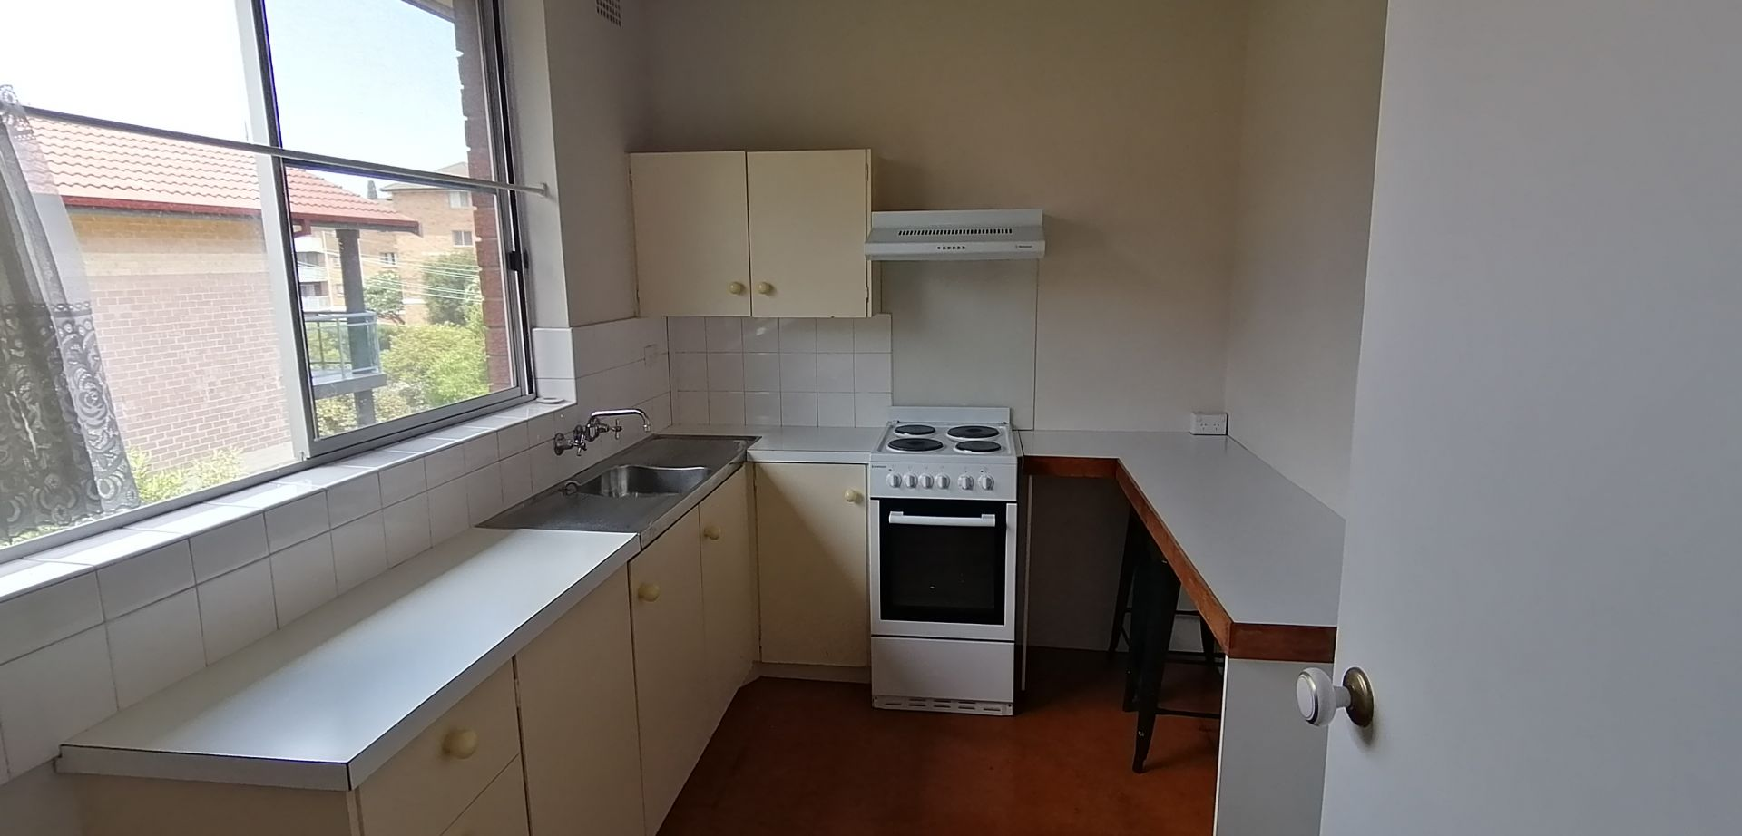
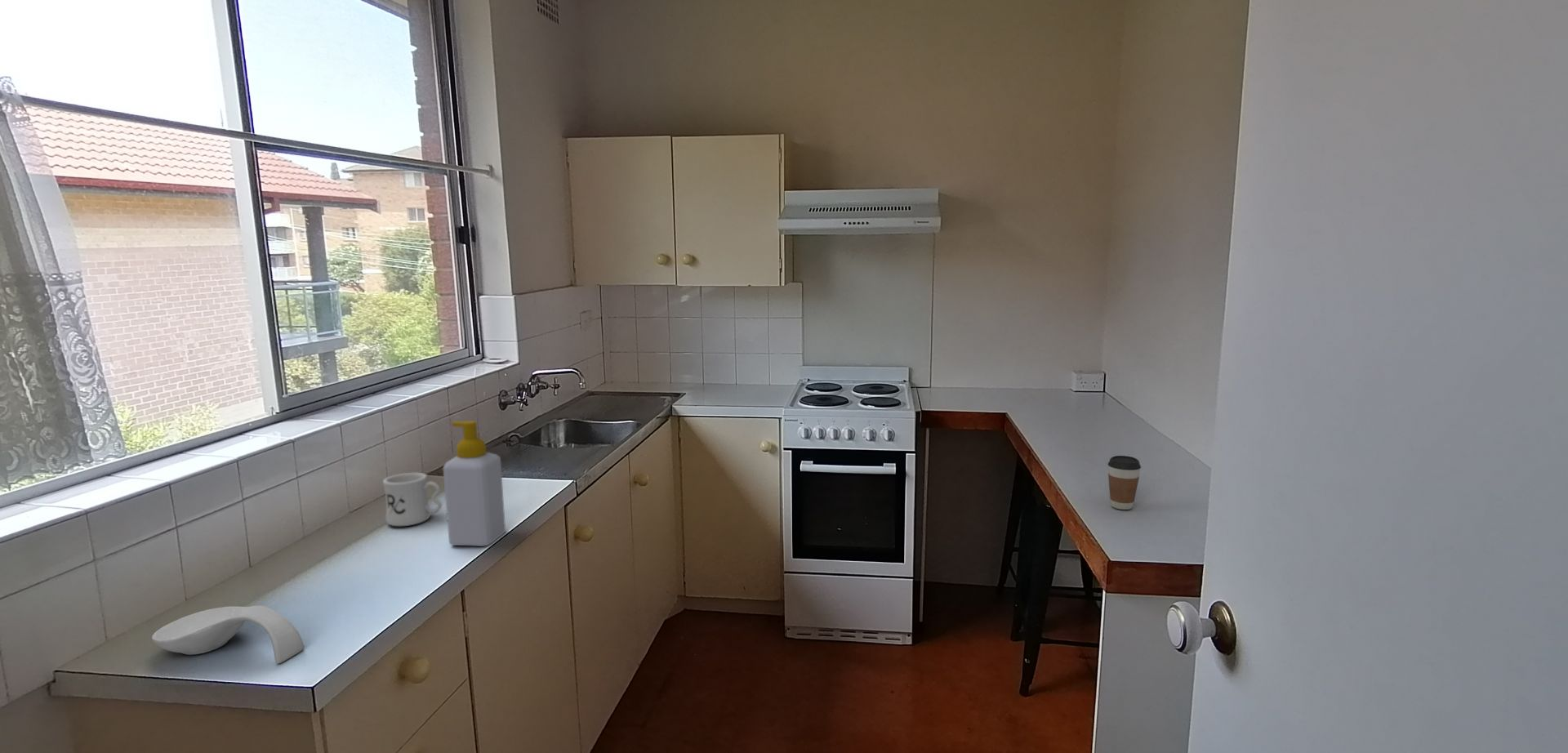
+ mug [382,472,443,527]
+ coffee cup [1107,455,1142,510]
+ spoon rest [151,604,305,665]
+ soap bottle [443,420,506,547]
